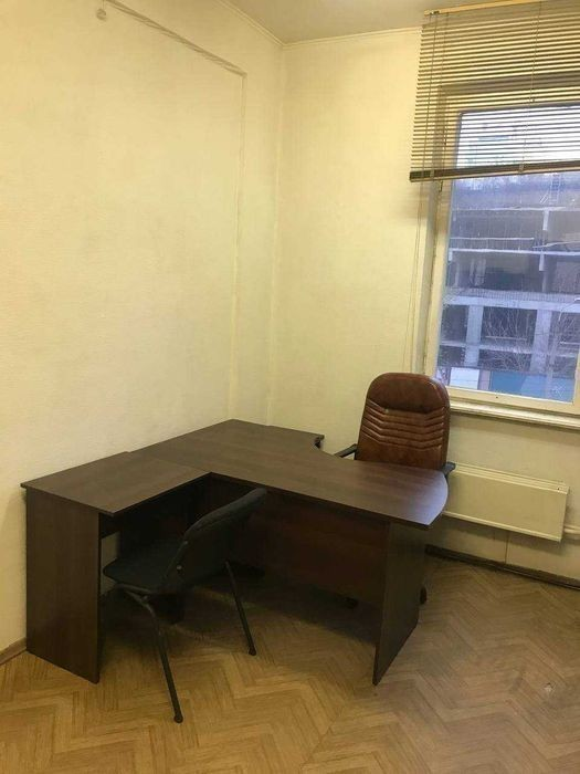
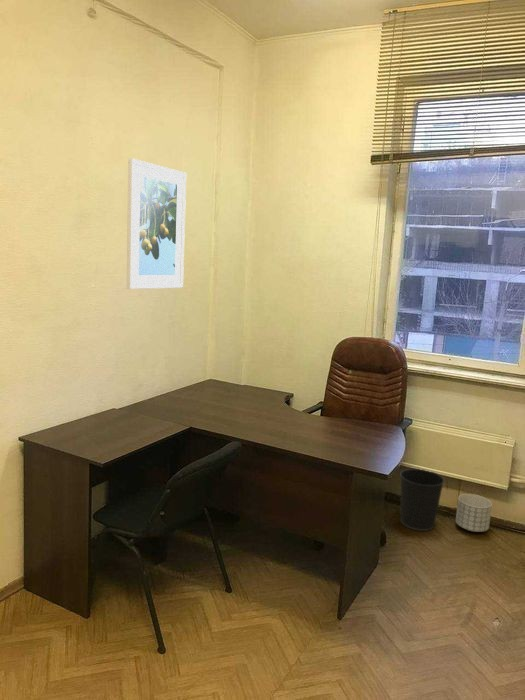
+ planter [455,493,493,533]
+ wastebasket [399,468,446,532]
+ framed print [126,157,187,290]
